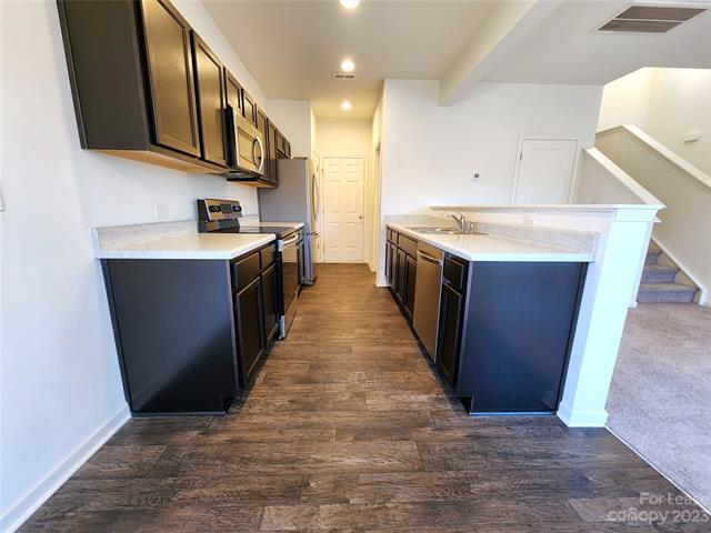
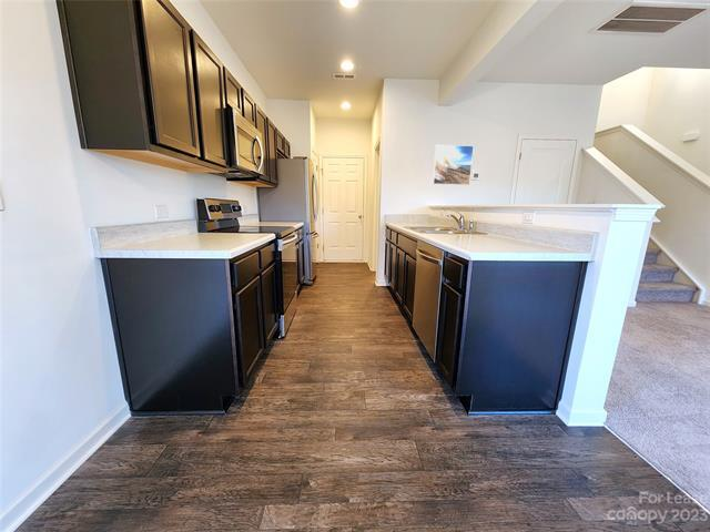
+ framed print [432,144,475,186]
